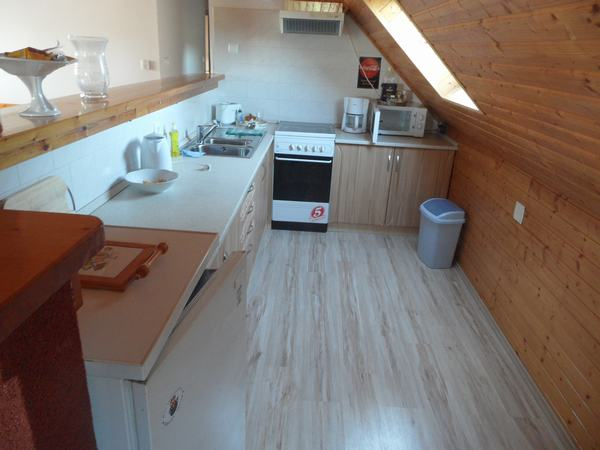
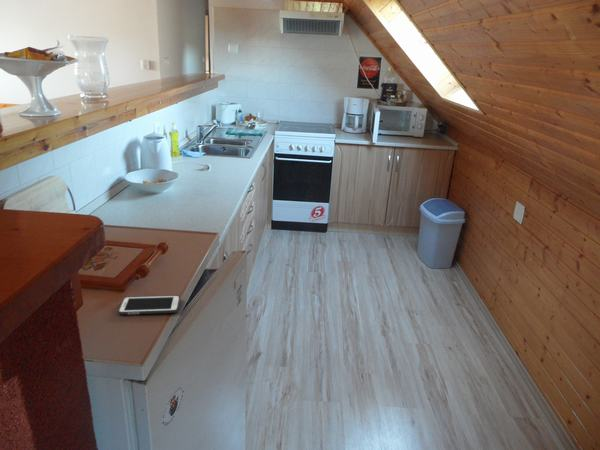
+ cell phone [117,294,181,316]
